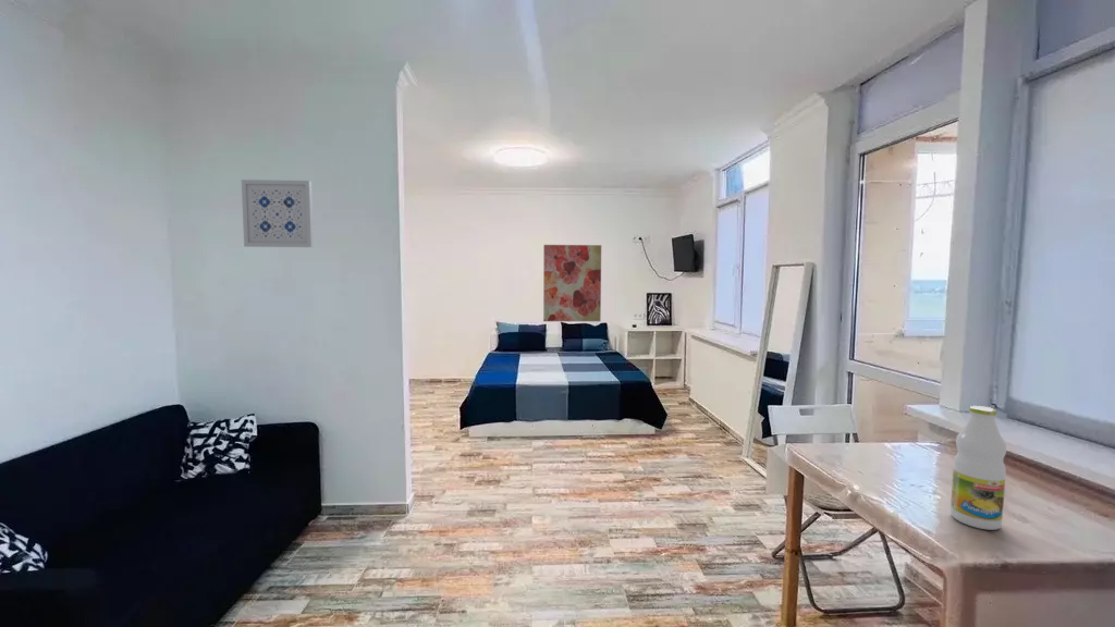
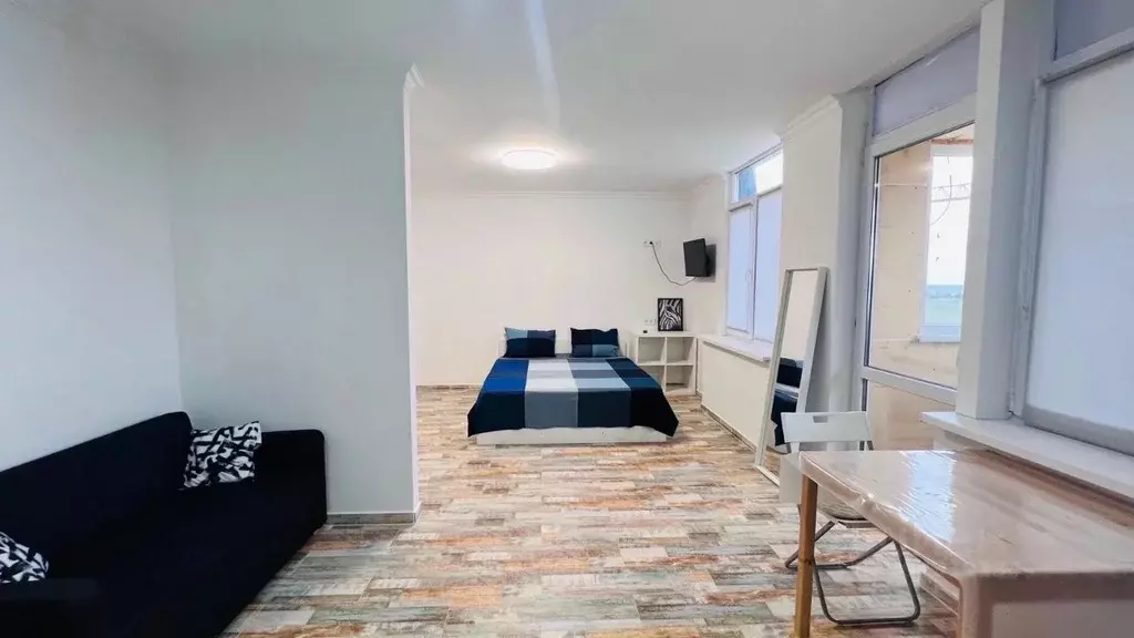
- wall art [542,244,602,322]
- bottle [949,405,1007,531]
- wall art [241,179,315,248]
